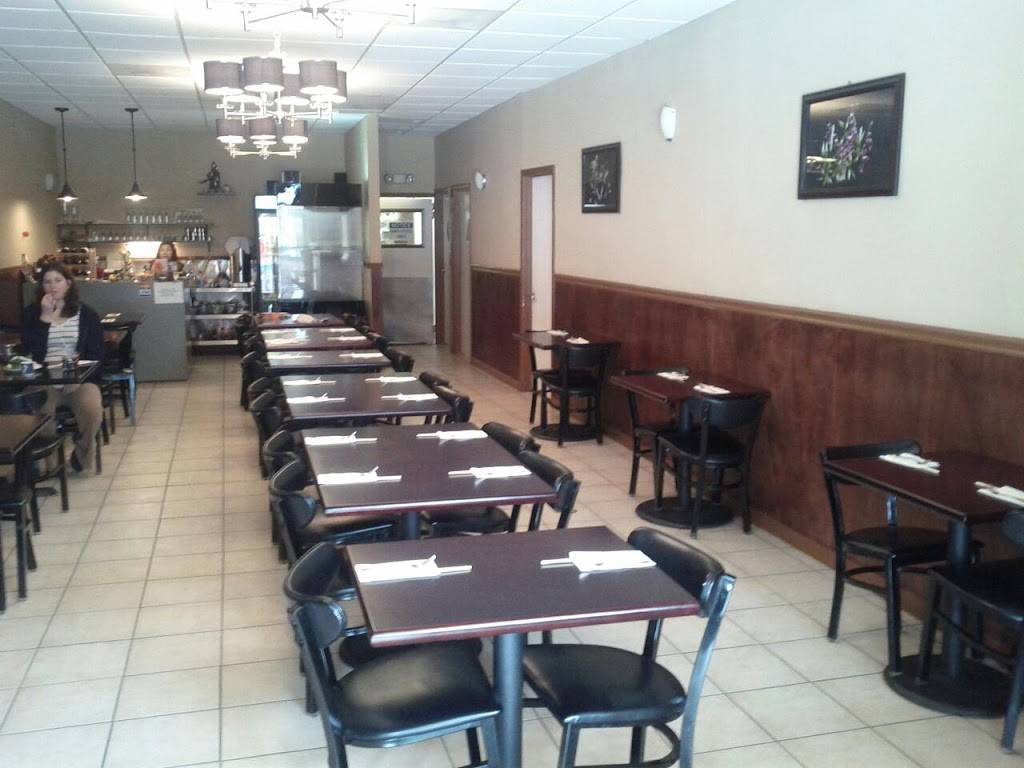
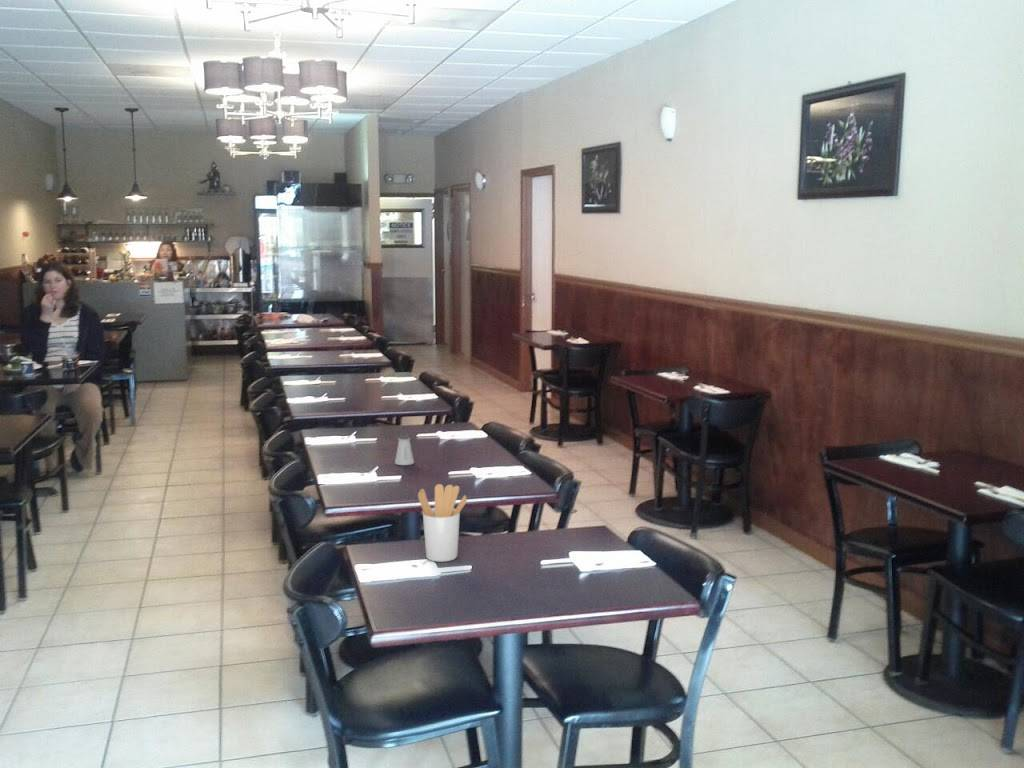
+ utensil holder [417,483,468,563]
+ saltshaker [394,434,415,466]
